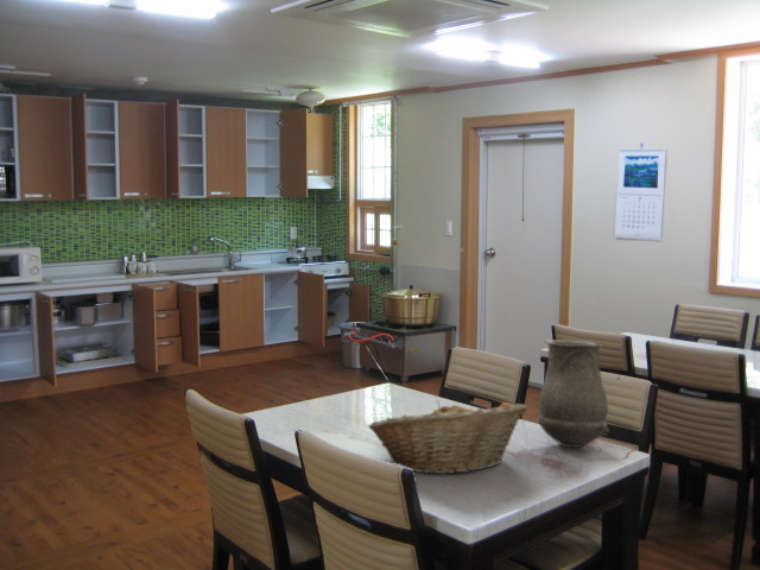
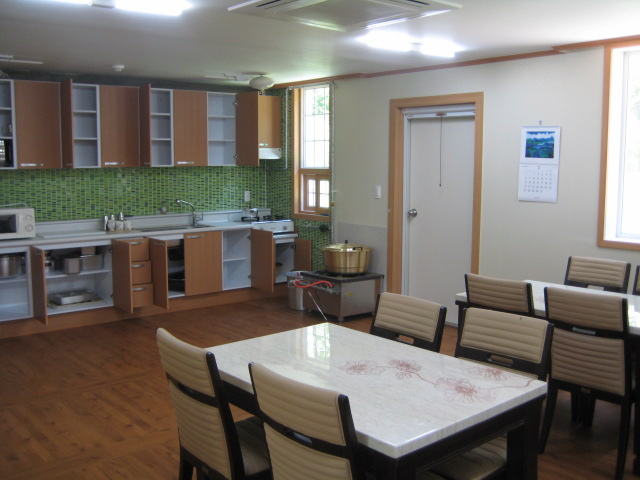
- fruit basket [367,399,528,475]
- vase [538,338,609,449]
